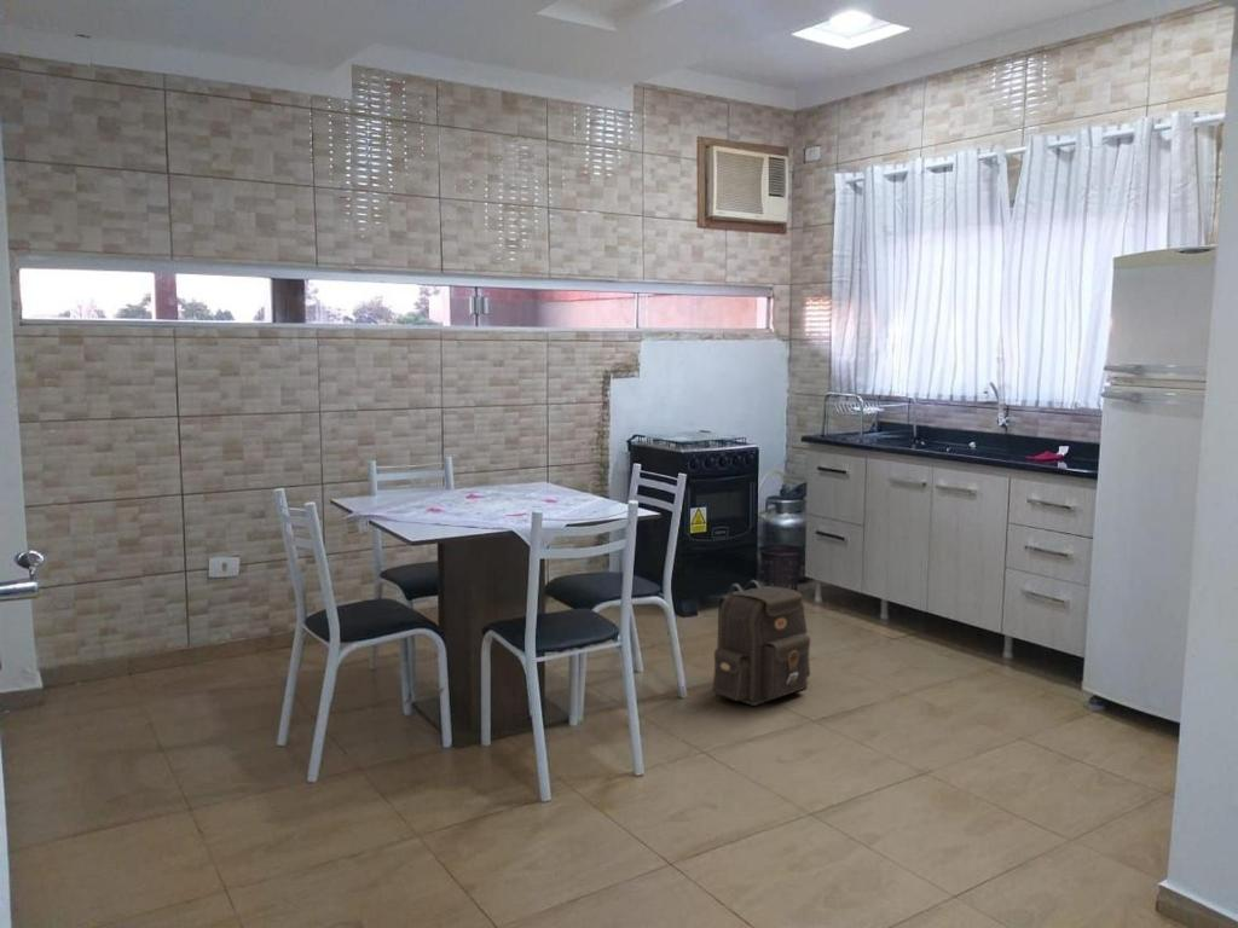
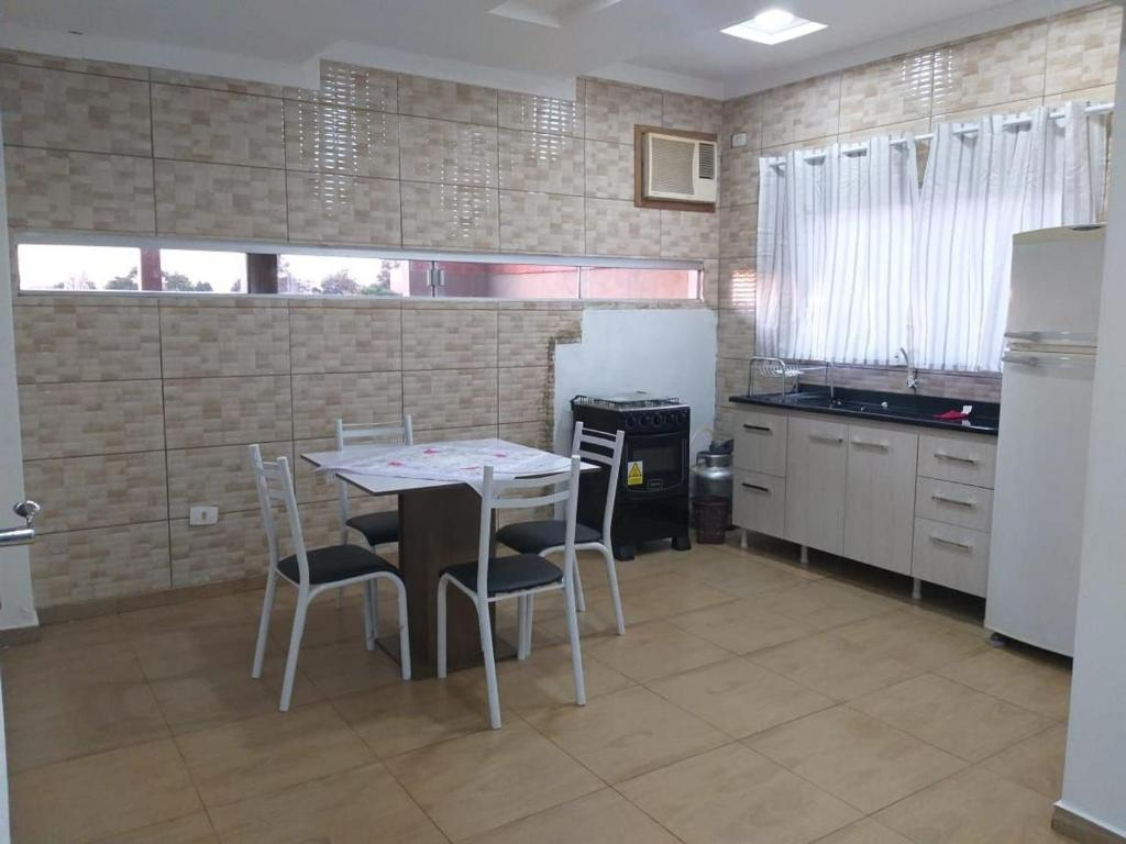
- backpack [711,579,811,707]
